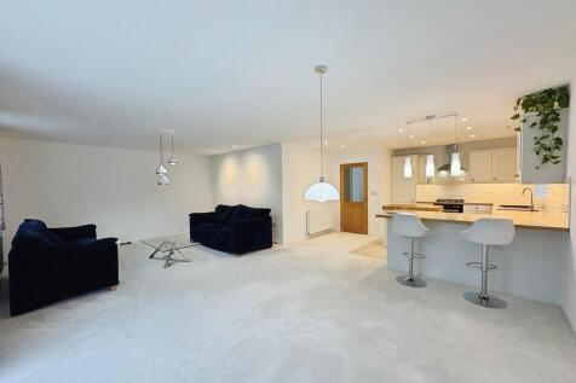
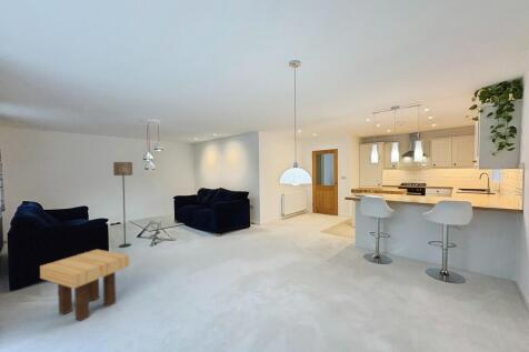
+ side table [39,249,130,322]
+ floor lamp [112,161,133,249]
